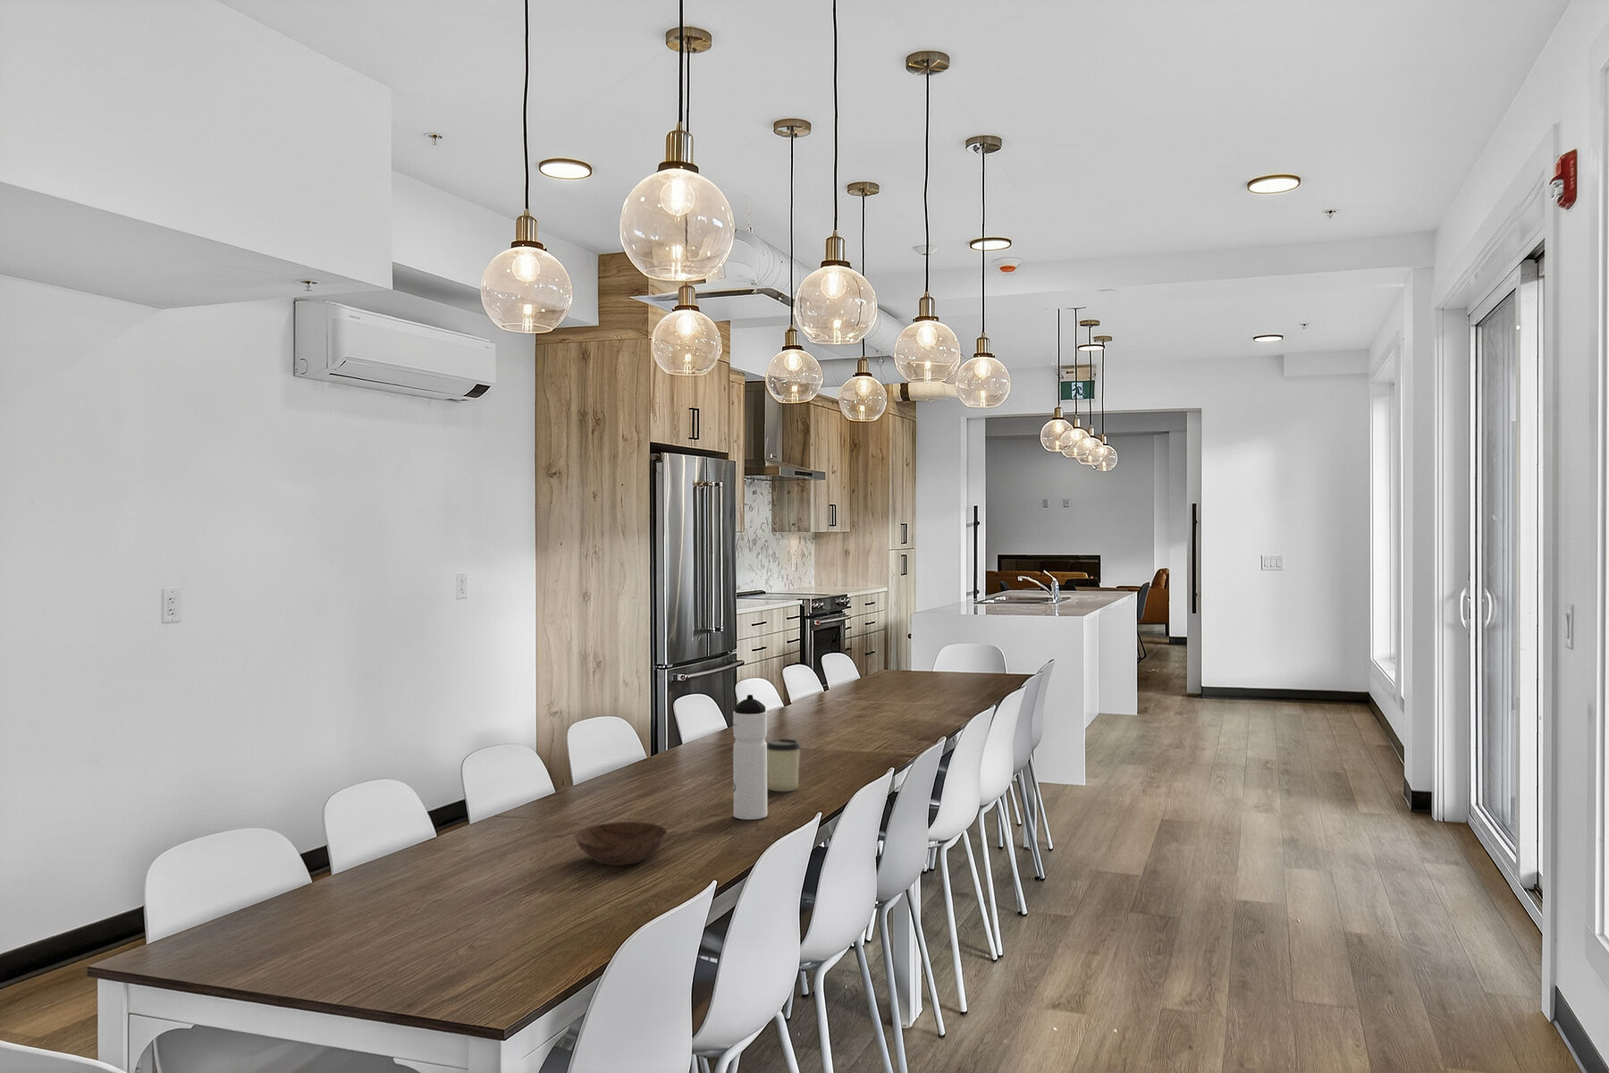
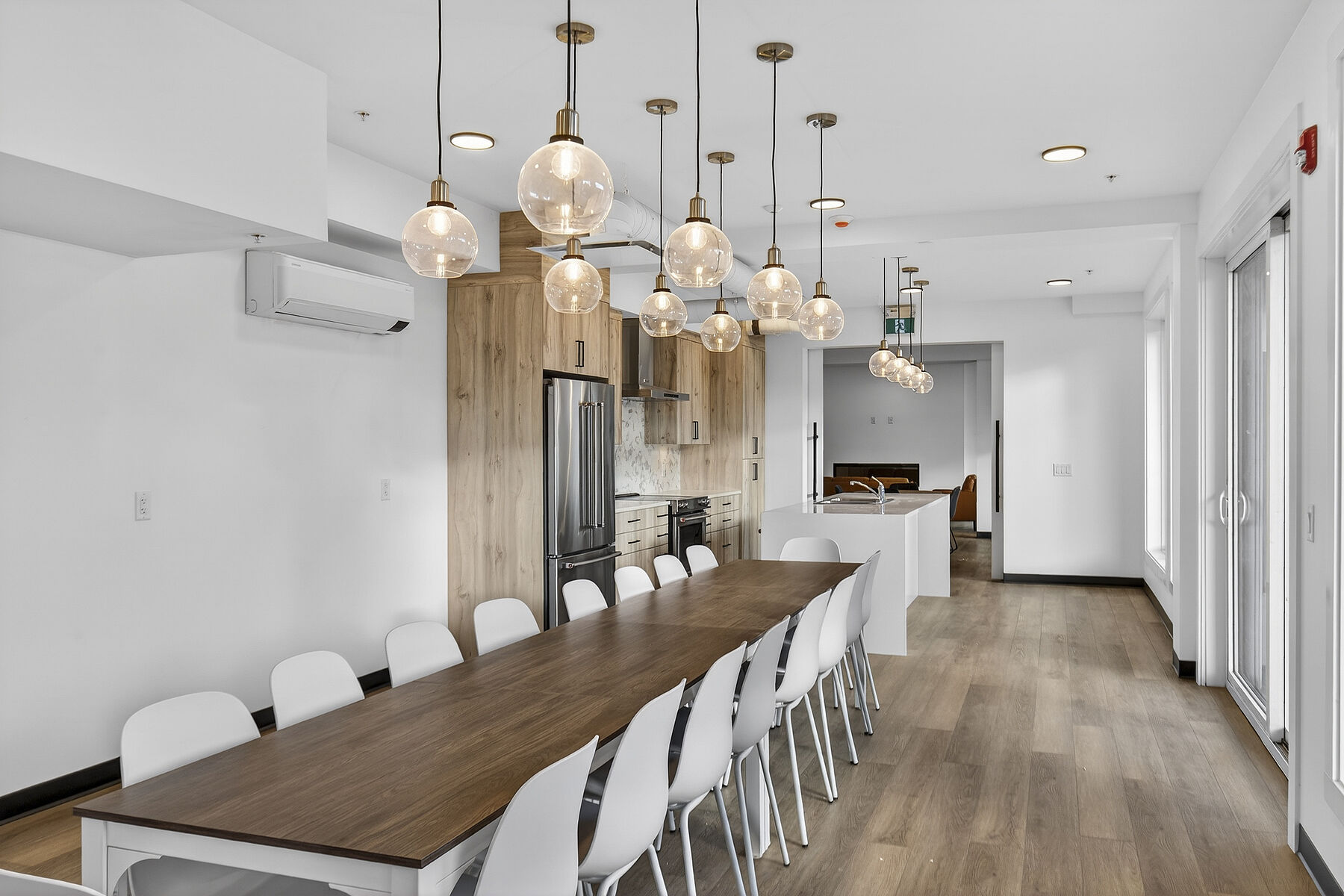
- water bottle [733,693,767,820]
- cup [766,738,802,793]
- bowl [573,820,669,866]
